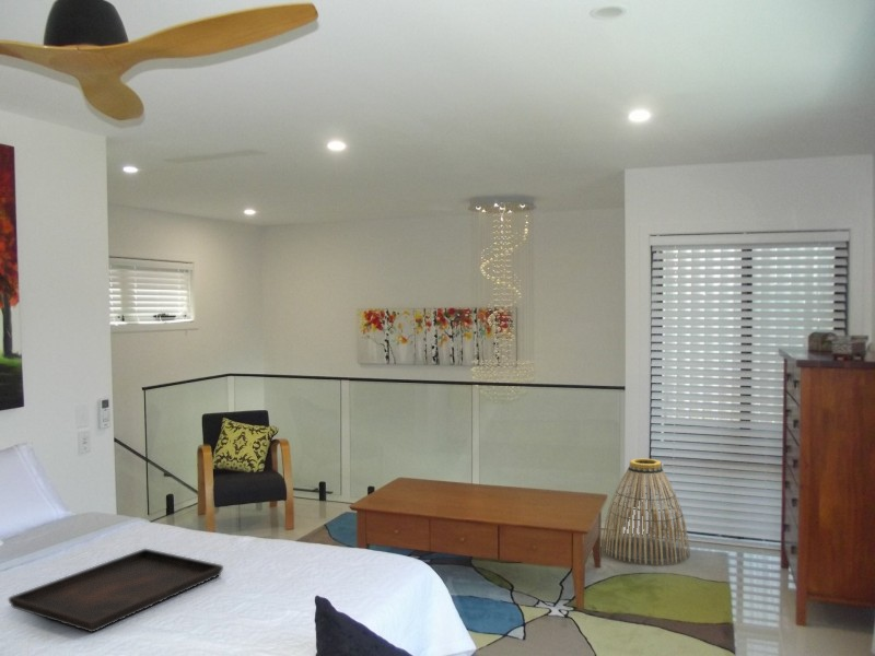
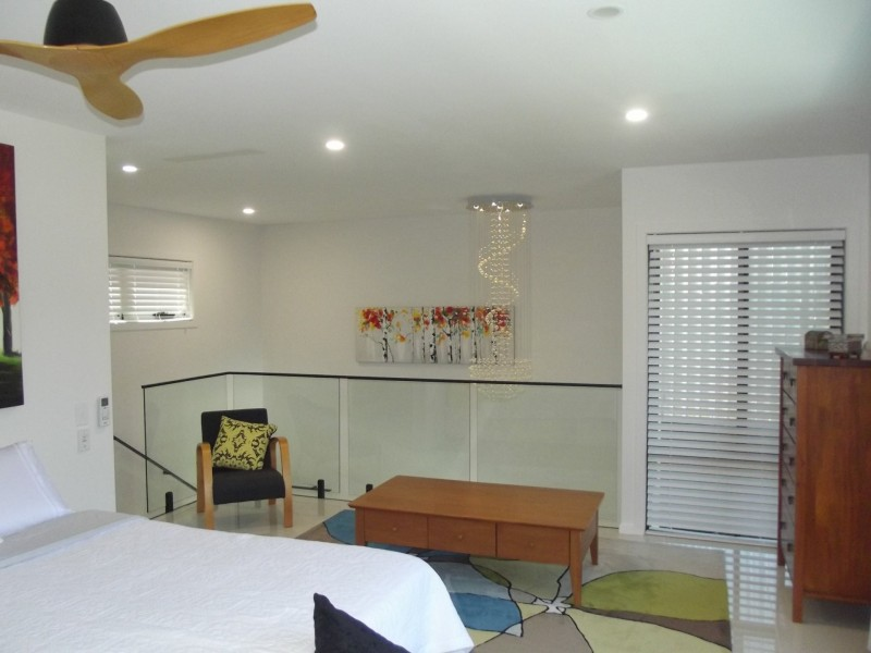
- serving tray [8,548,224,633]
- basket [602,457,691,566]
